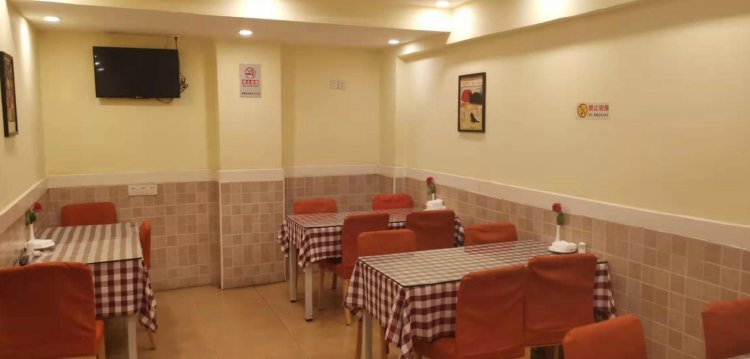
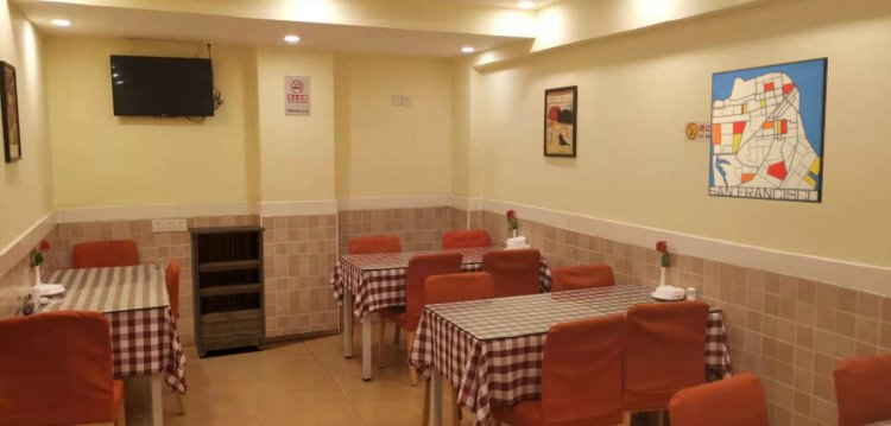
+ bookshelf [187,224,267,358]
+ wall art [707,56,829,204]
